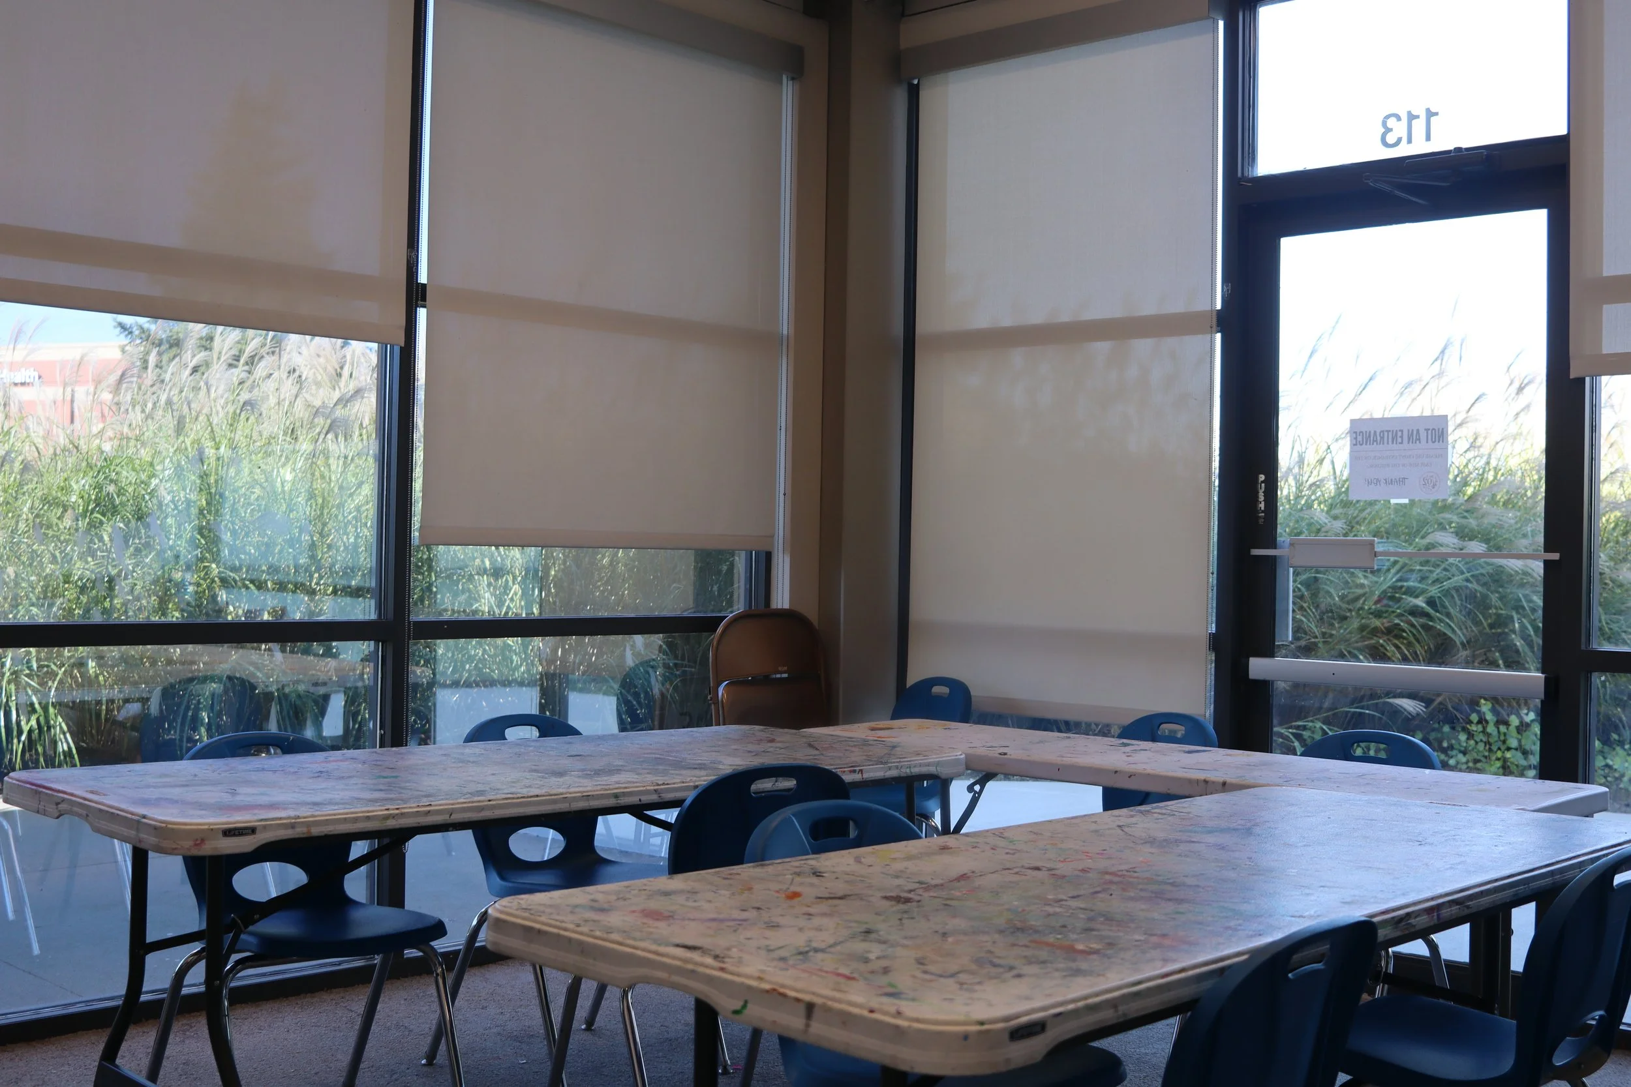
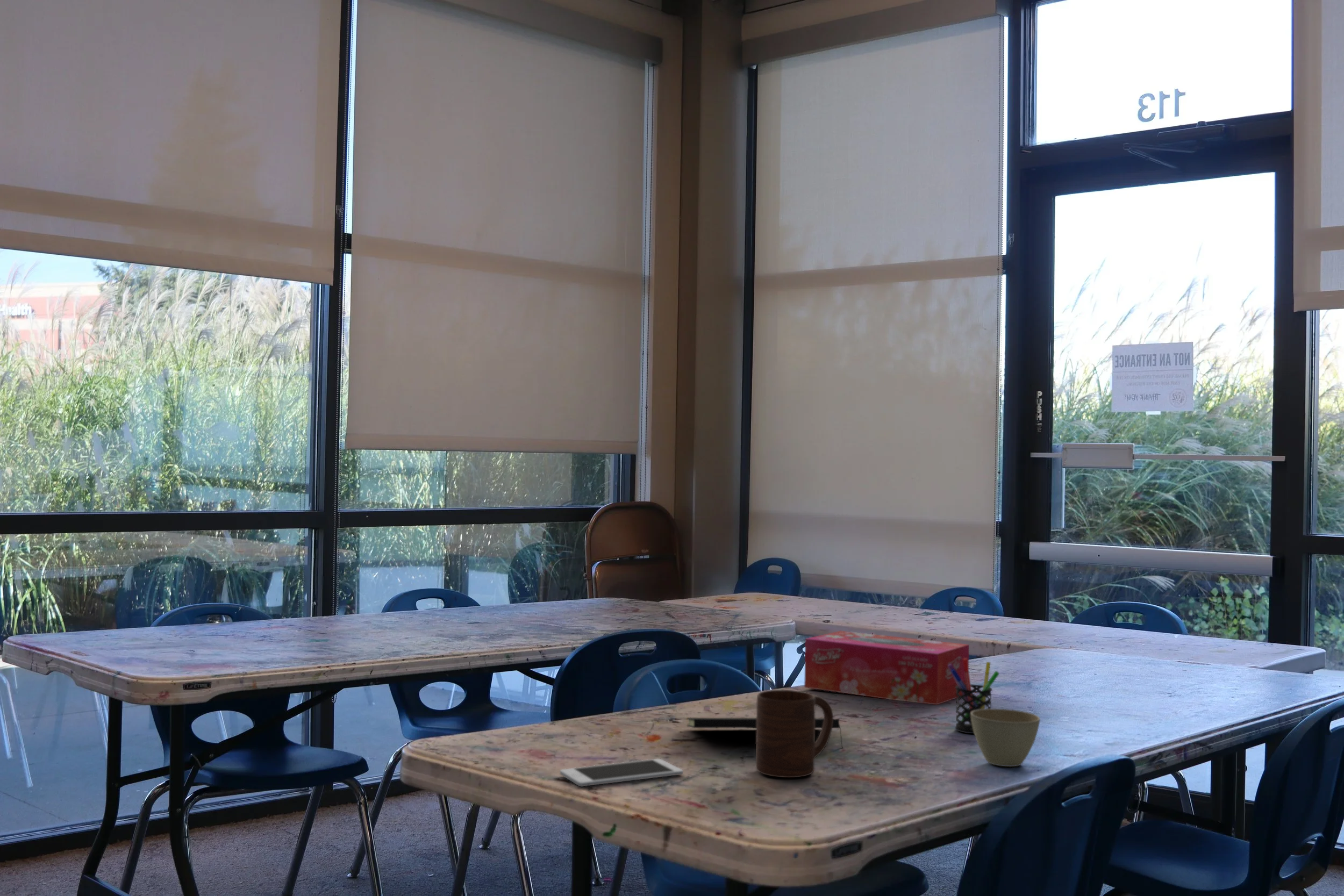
+ cell phone [559,758,684,787]
+ pen holder [948,658,1000,734]
+ cup [755,690,834,778]
+ tissue box [804,630,970,705]
+ notepad [686,717,843,749]
+ flower pot [971,708,1041,767]
